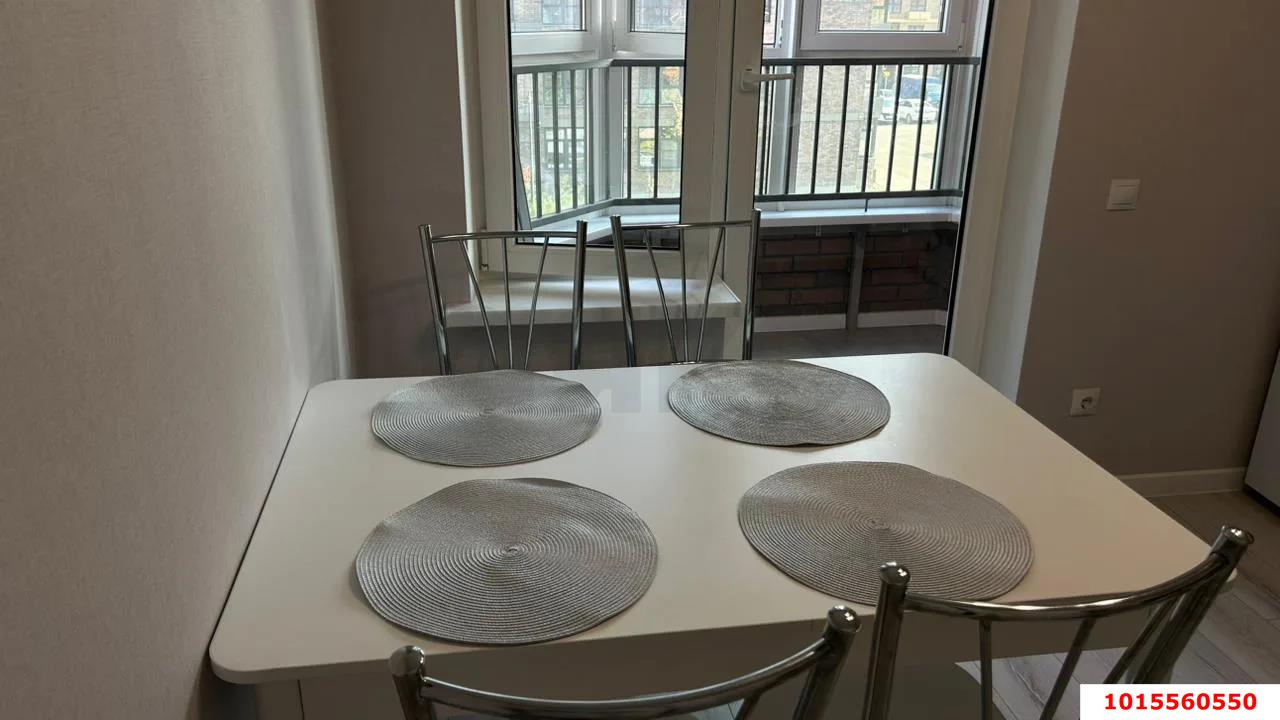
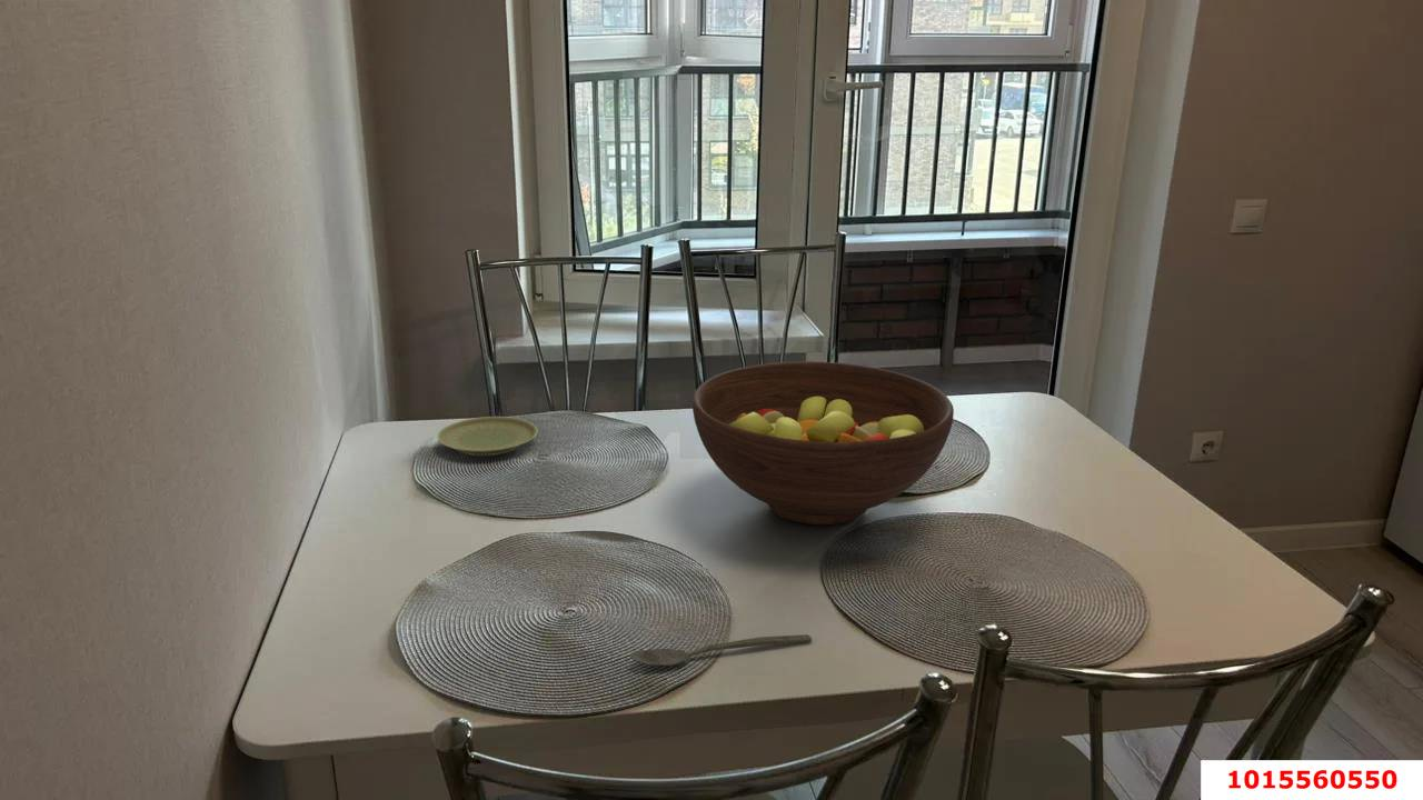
+ fruit bowl [691,360,955,526]
+ spoon [629,633,813,667]
+ plate [436,416,539,457]
